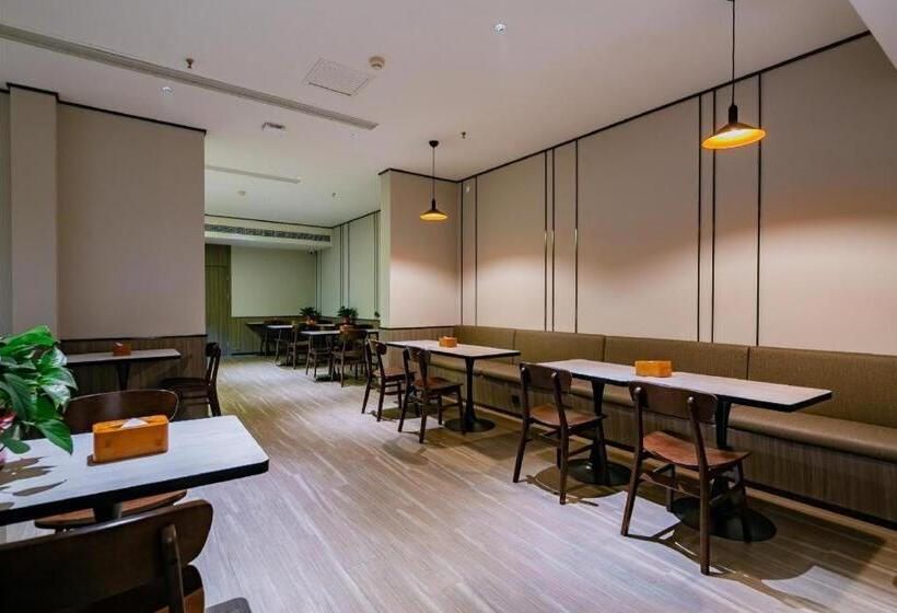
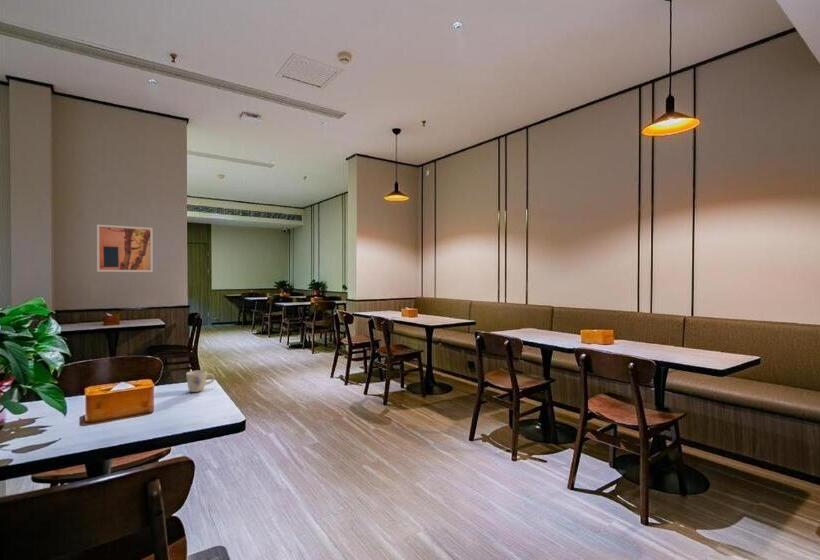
+ mug [185,369,215,393]
+ wall art [96,223,154,273]
